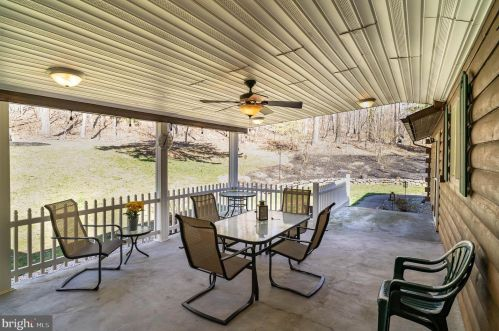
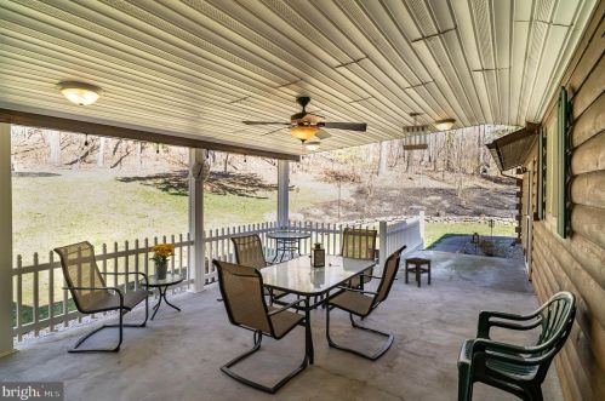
+ wind chime [401,111,429,151]
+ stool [403,256,433,288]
